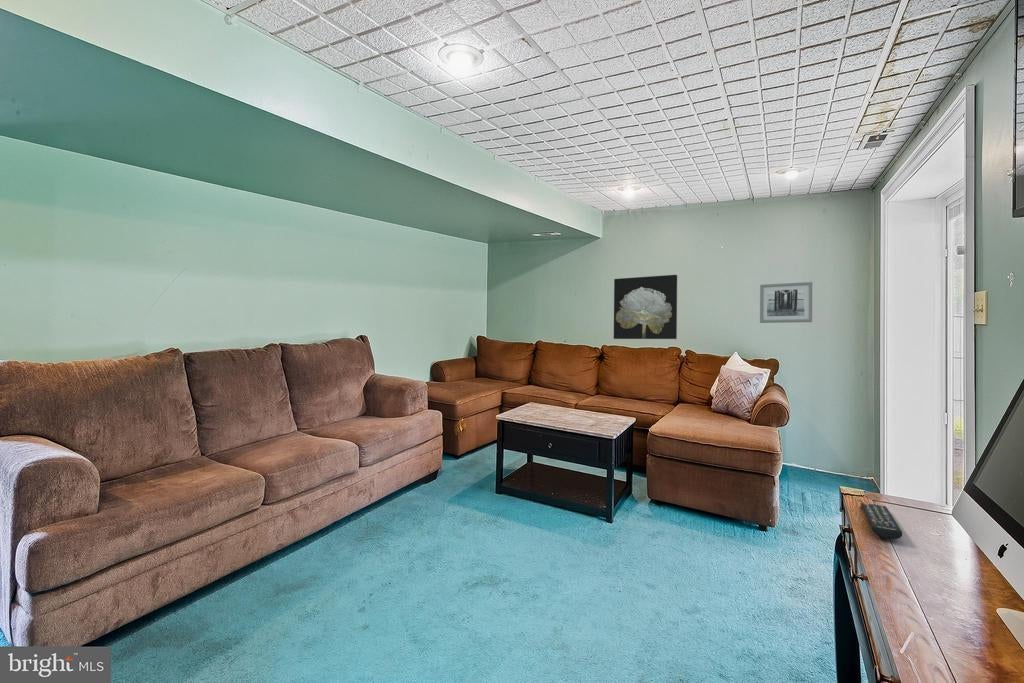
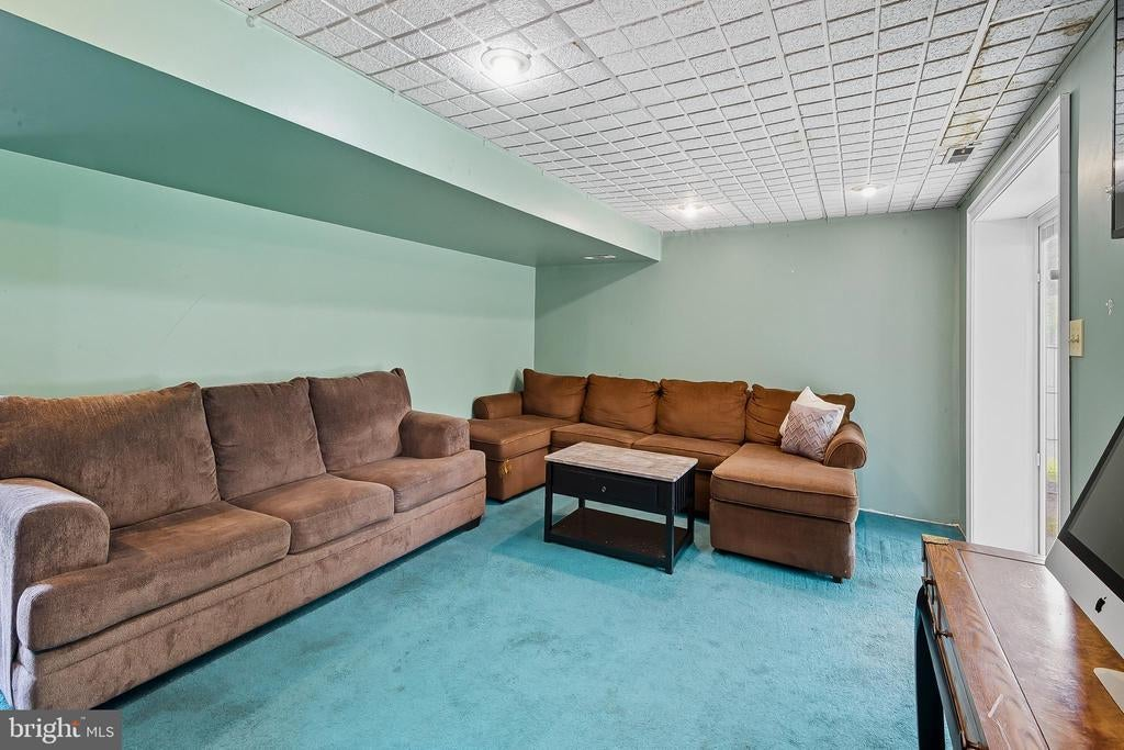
- wall art [613,274,678,340]
- wall art [759,281,813,324]
- remote control [860,502,903,540]
